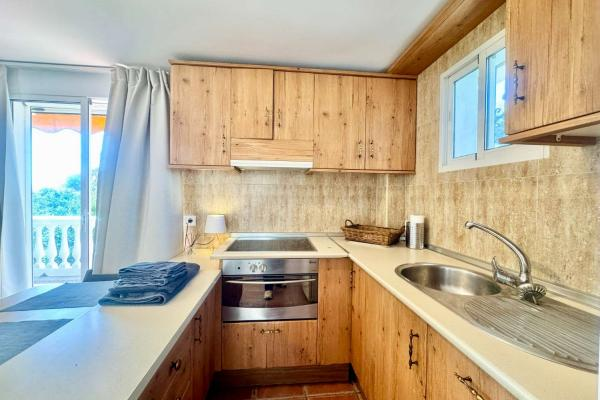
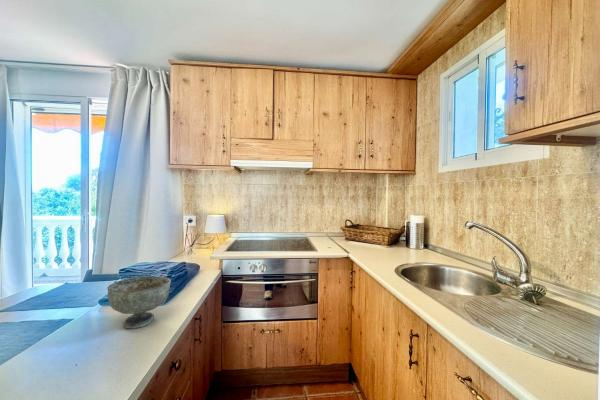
+ bowl [106,275,172,329]
